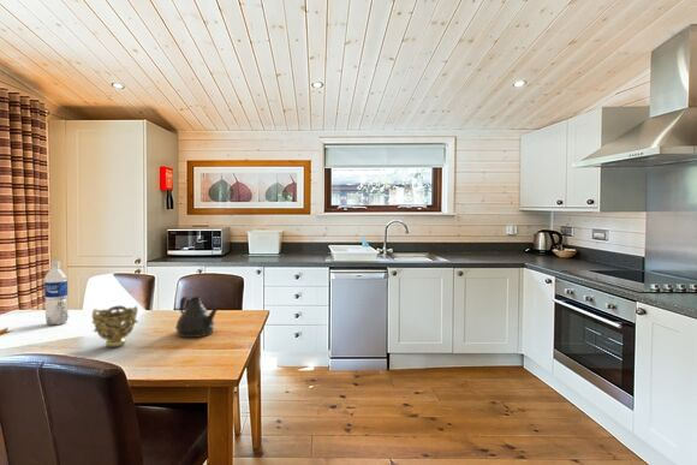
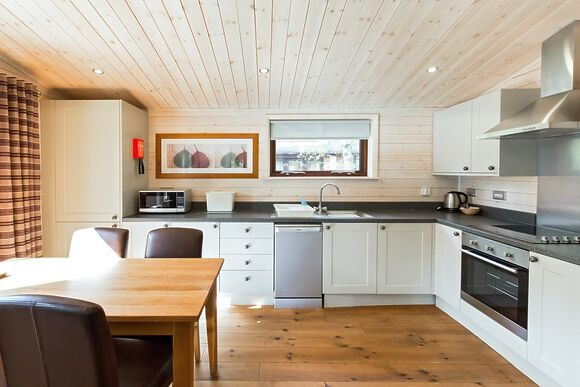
- decorative bowl [91,305,139,350]
- water bottle [43,260,68,327]
- teapot [174,294,224,339]
